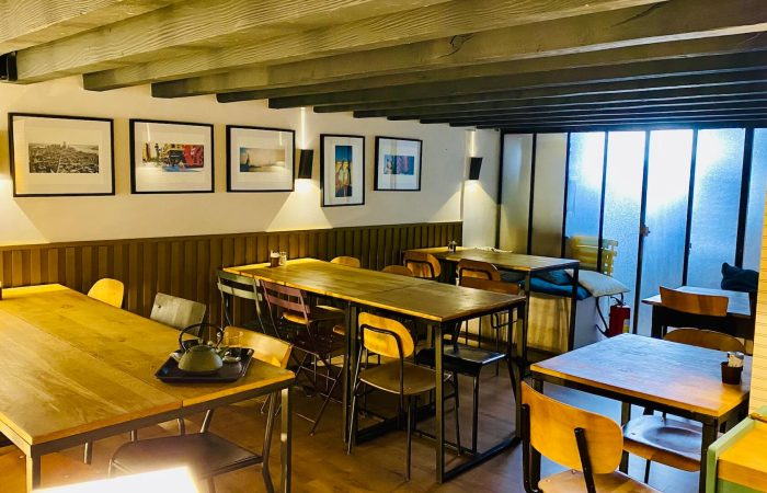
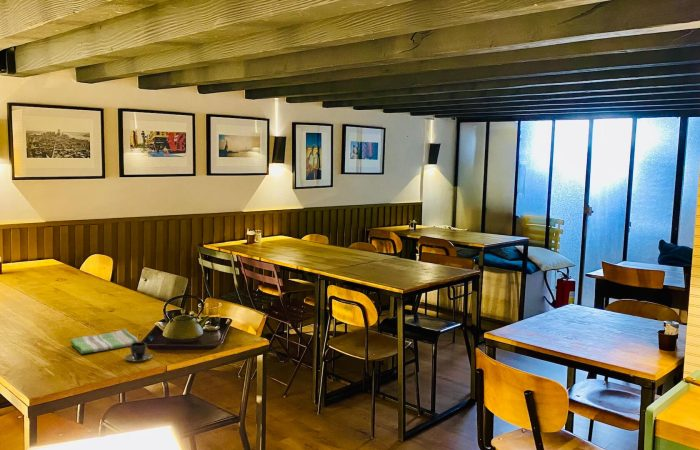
+ dish towel [69,328,140,355]
+ teacup [124,341,153,362]
